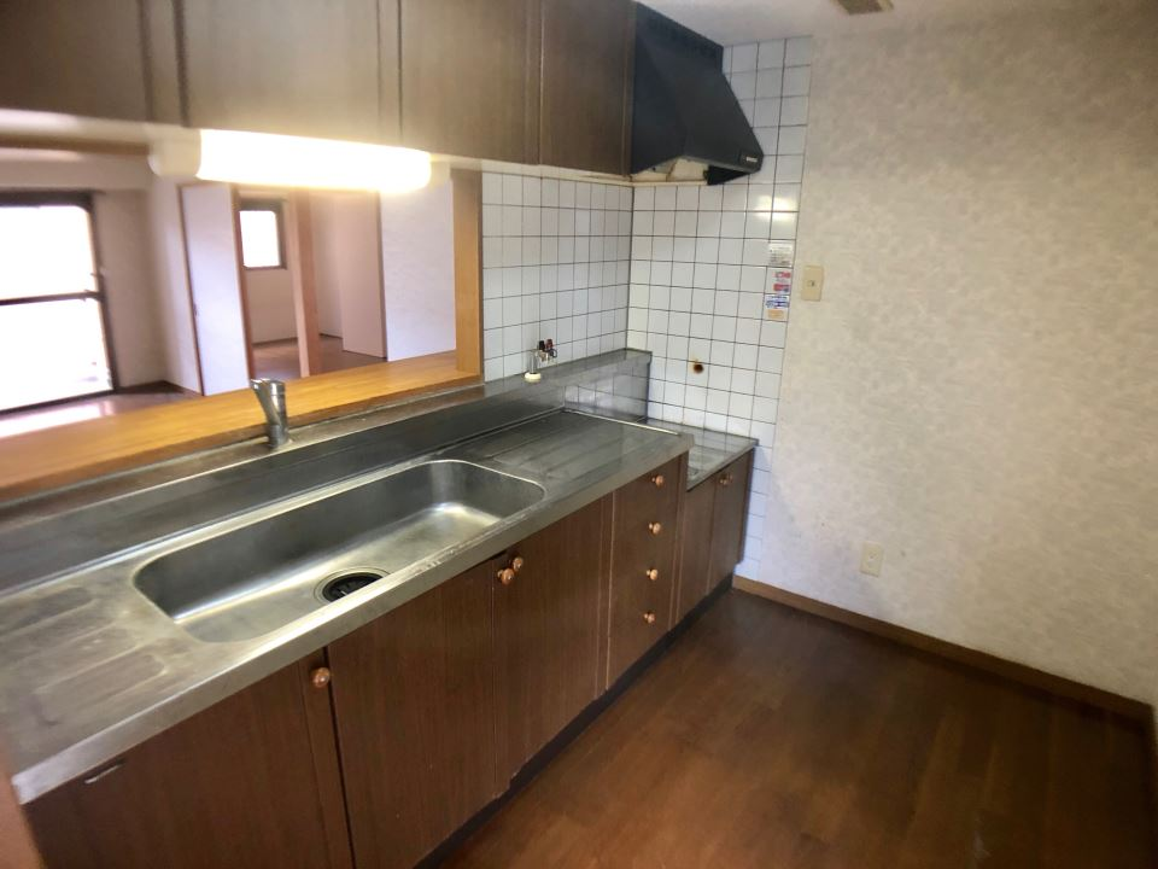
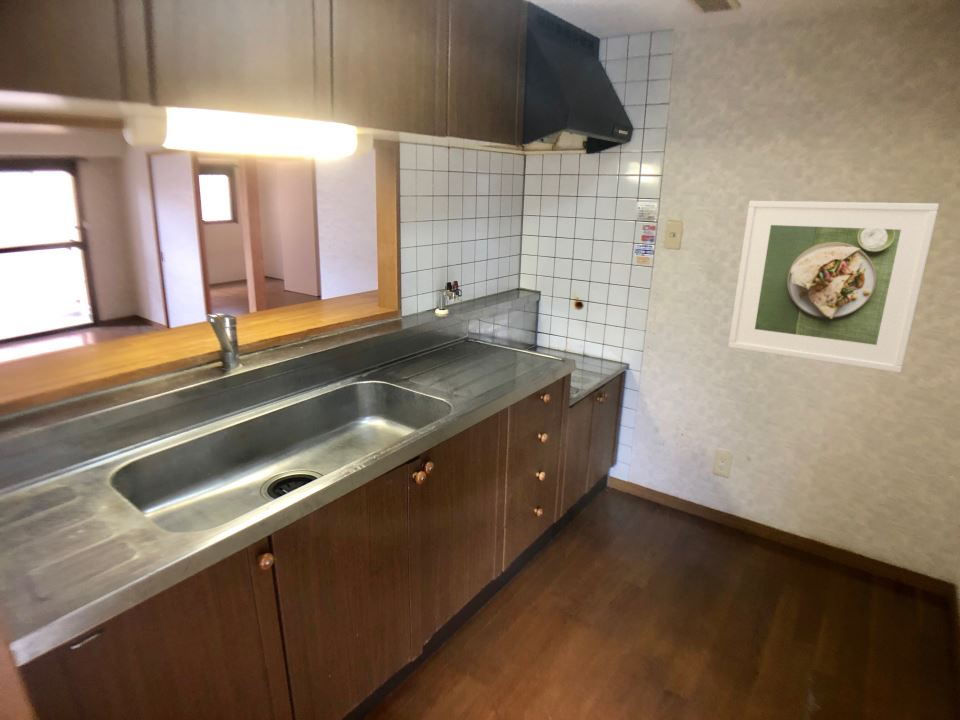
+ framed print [727,200,940,374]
